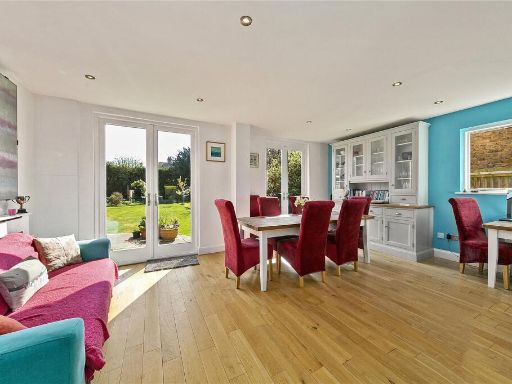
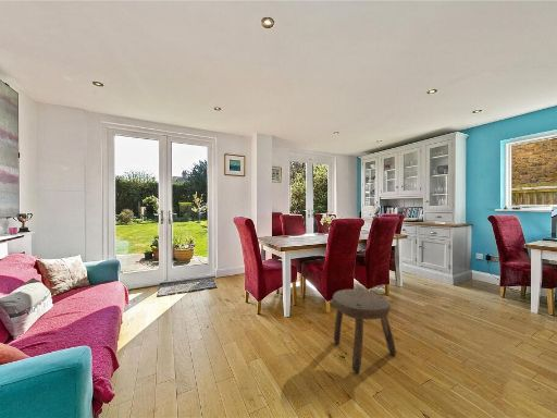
+ stool [331,288,397,373]
